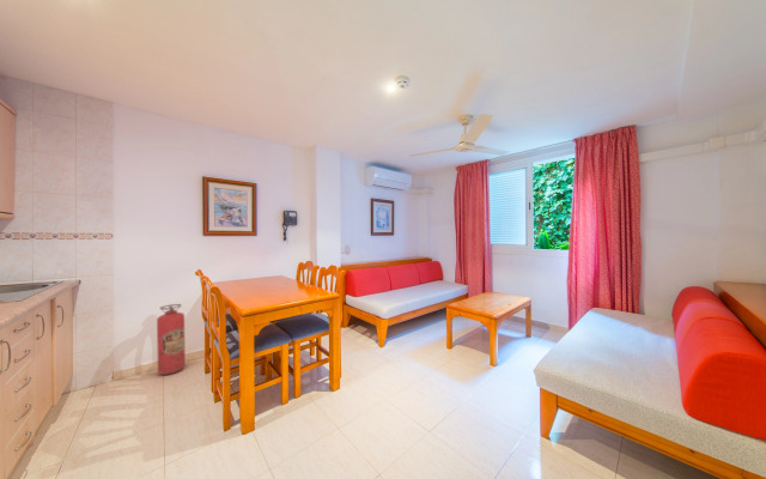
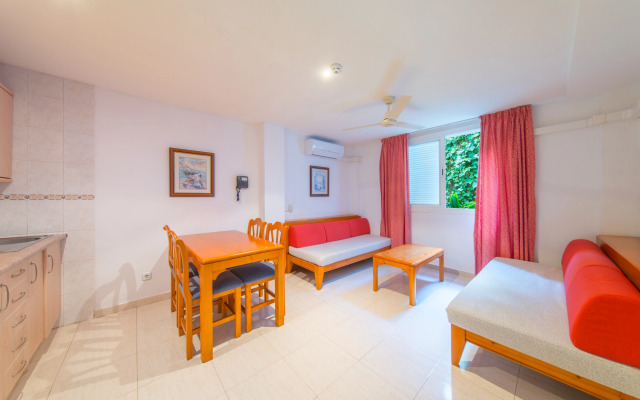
- fire extinguisher [156,303,187,376]
